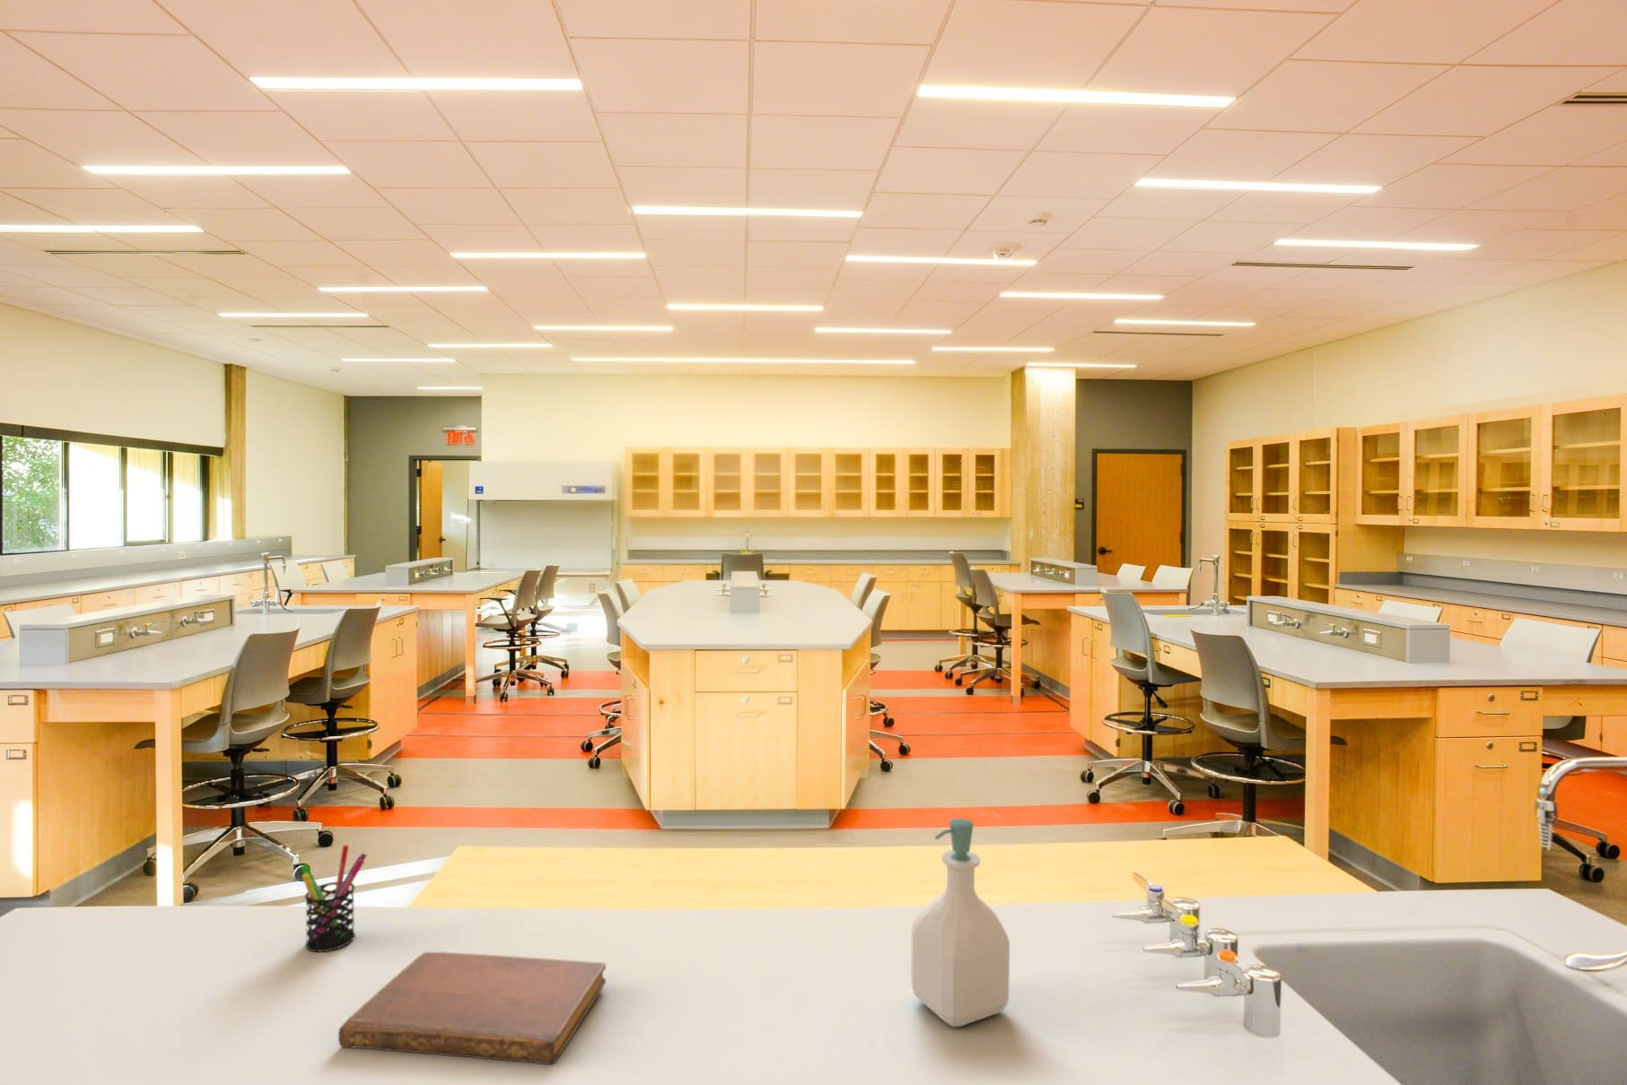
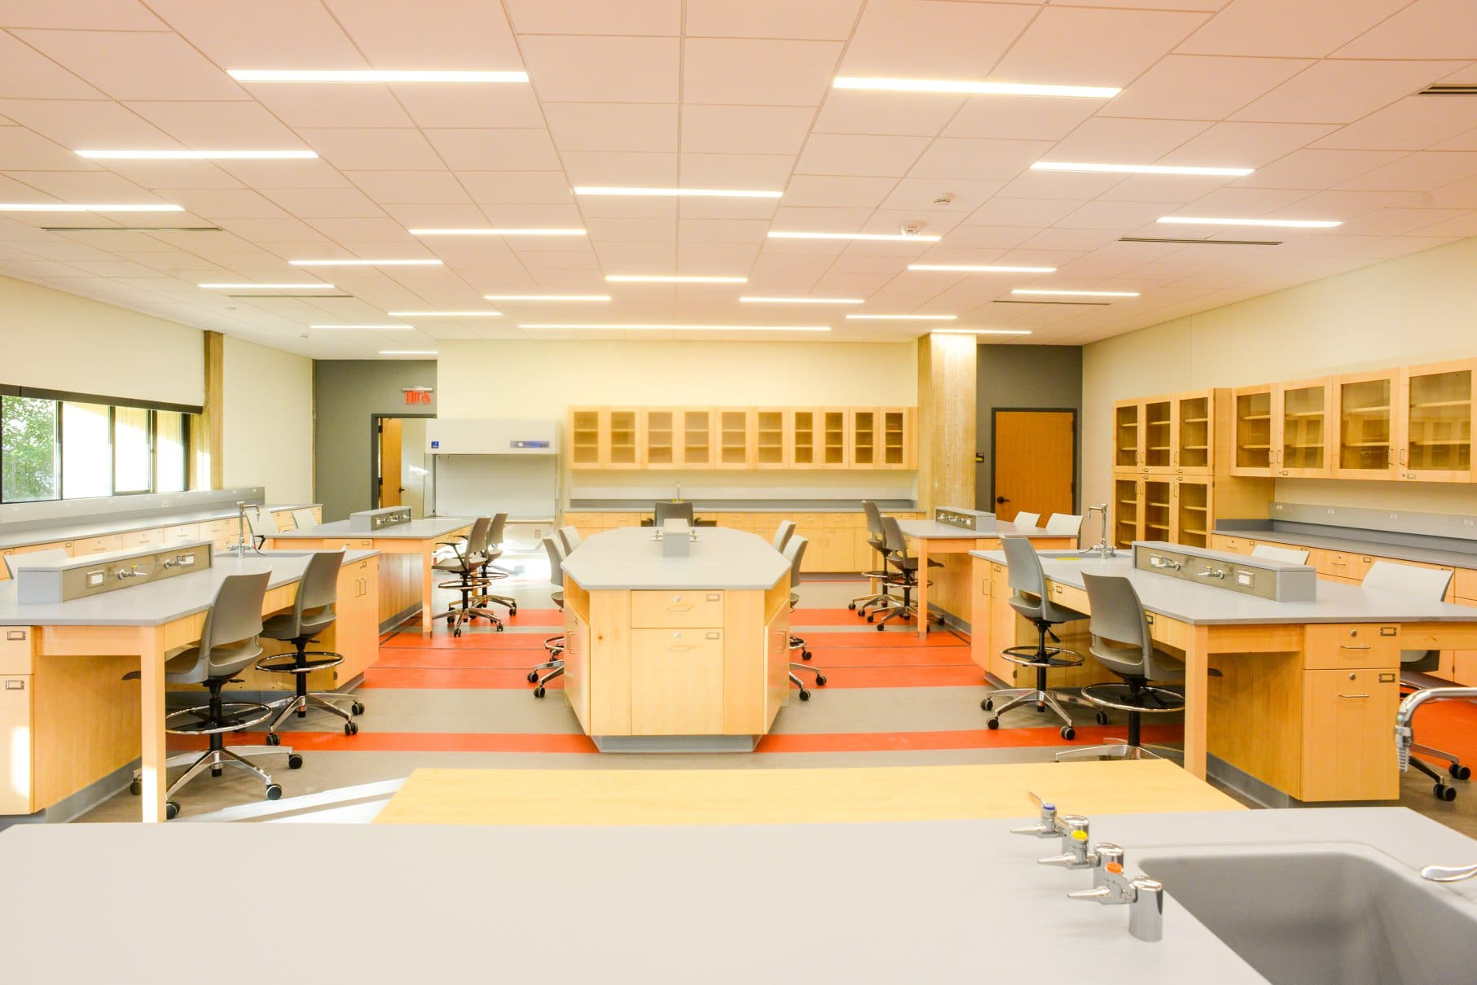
- pen holder [299,844,368,952]
- notebook [338,952,607,1066]
- soap bottle [910,817,1010,1028]
